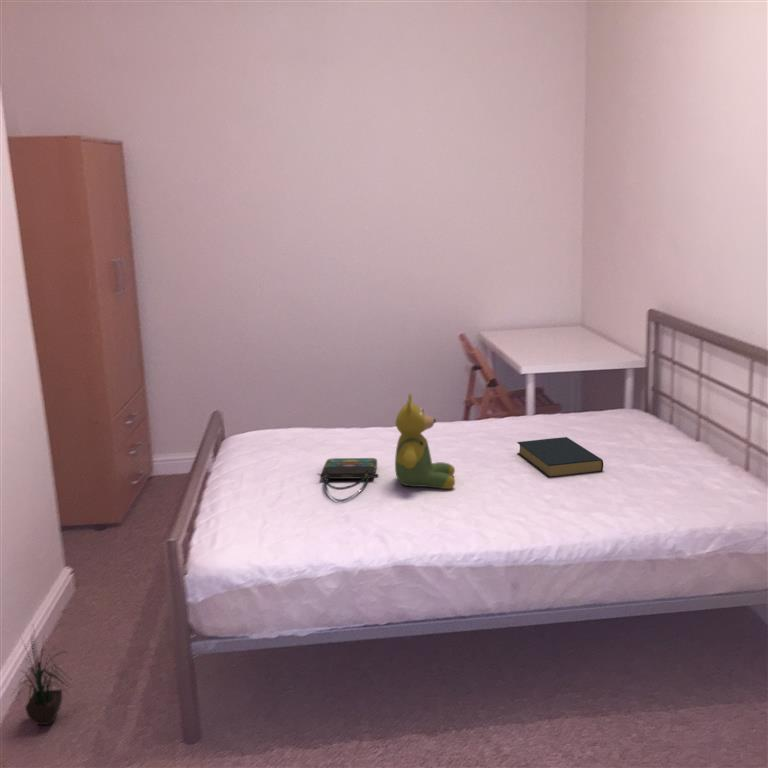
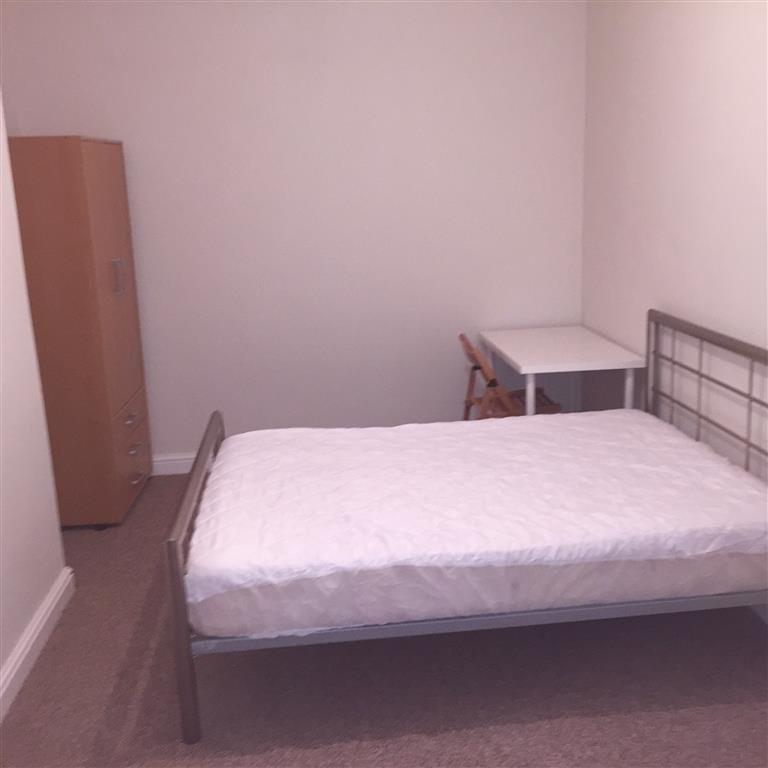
- tote bag [316,457,380,503]
- teddy bear [394,392,456,490]
- hardback book [516,436,604,479]
- potted plant [9,625,73,726]
